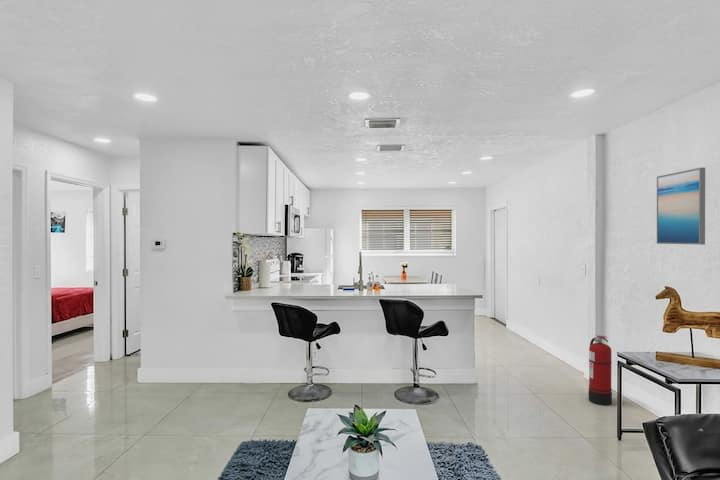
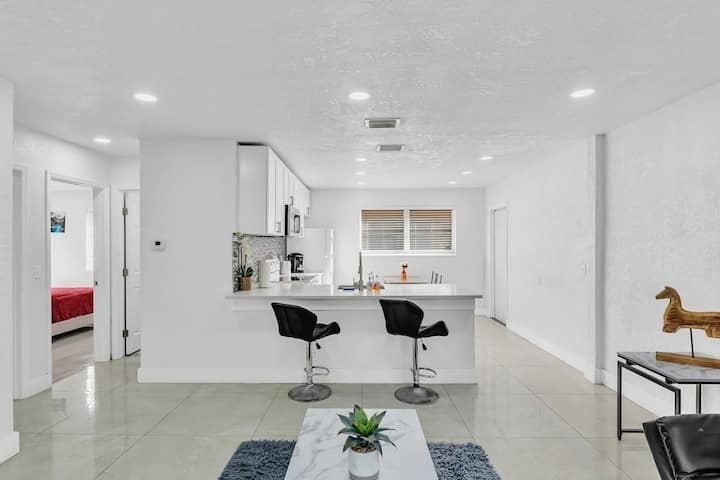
- fire extinguisher [588,335,613,406]
- wall art [656,167,706,246]
